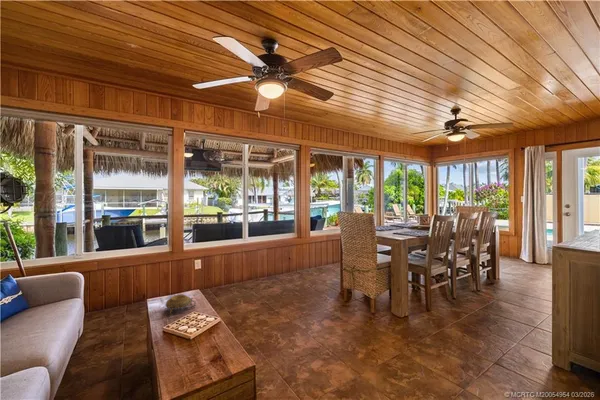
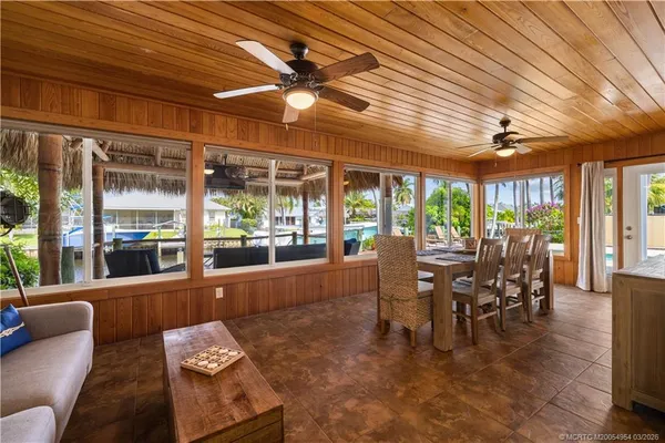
- decorative bowl [165,294,197,317]
